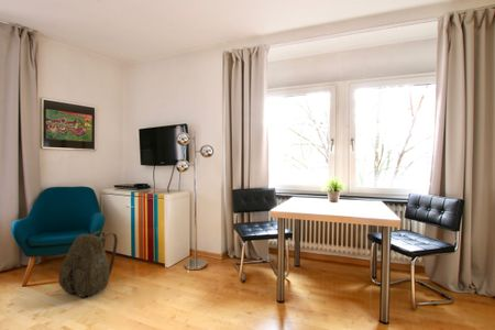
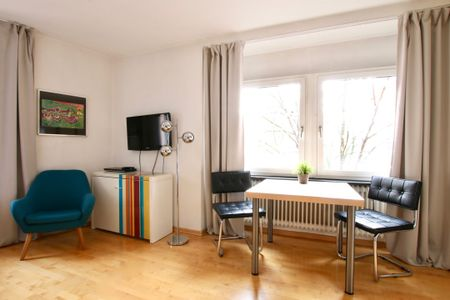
- backpack [58,230,119,298]
